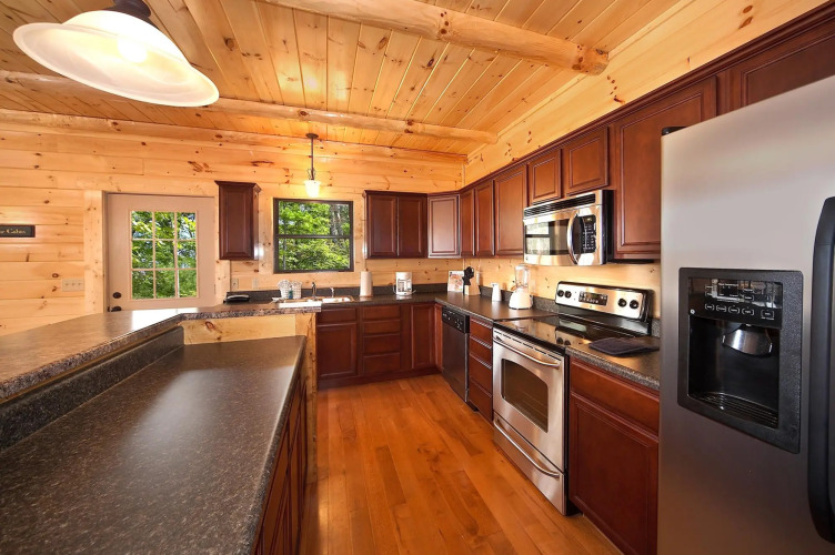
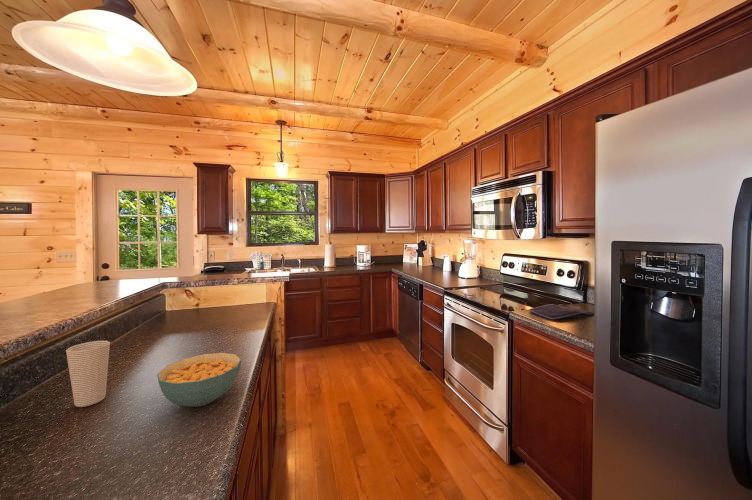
+ cup [65,340,111,408]
+ cereal bowl [156,352,242,408]
